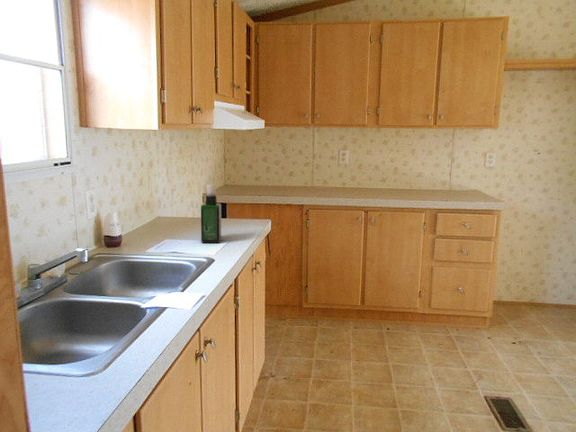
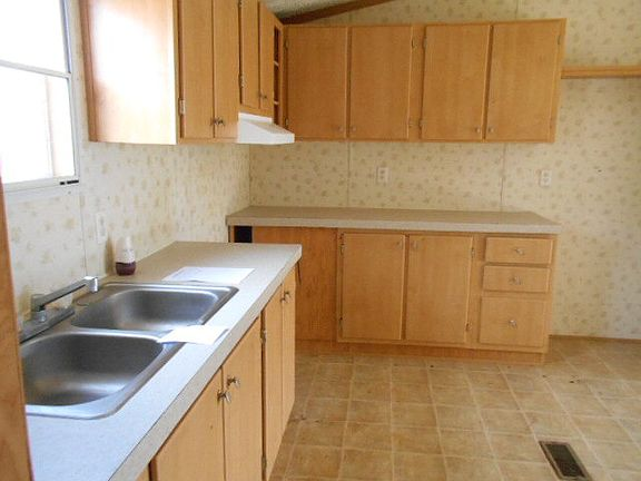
- spray bottle [200,183,222,244]
